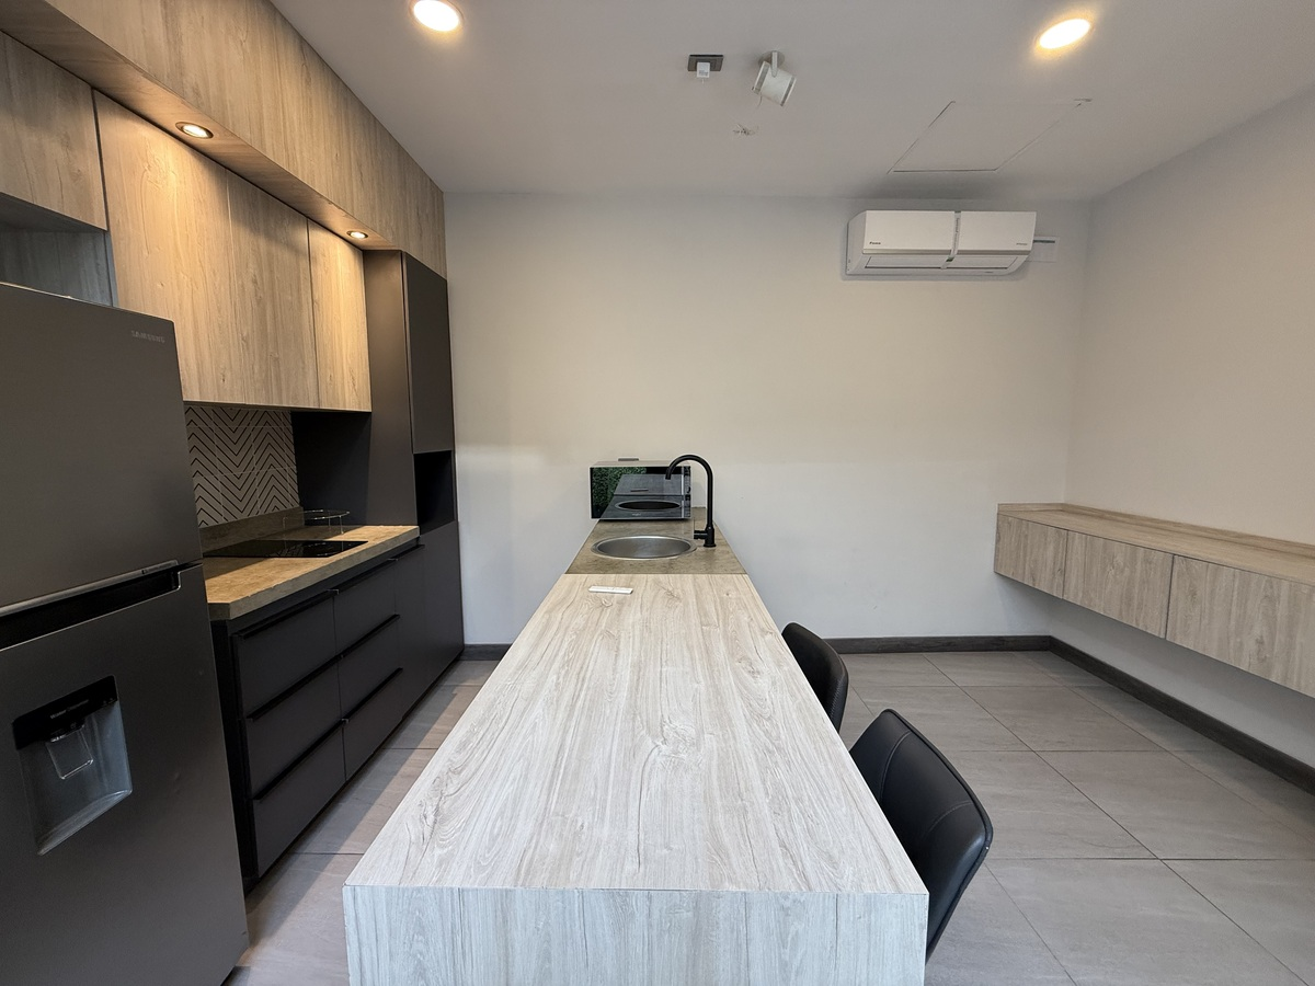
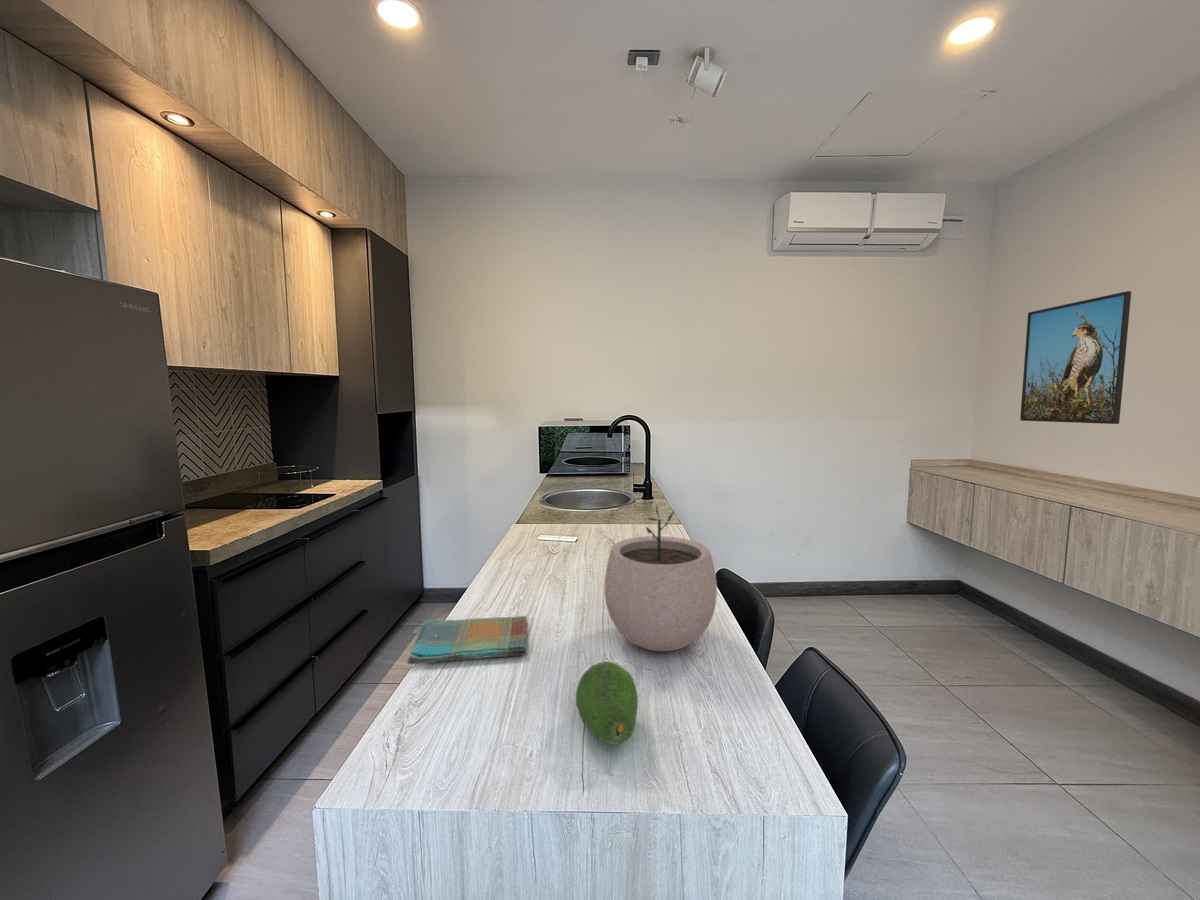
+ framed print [1019,290,1132,425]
+ dish towel [406,615,528,665]
+ plant pot [604,504,718,652]
+ fruit [575,661,639,746]
